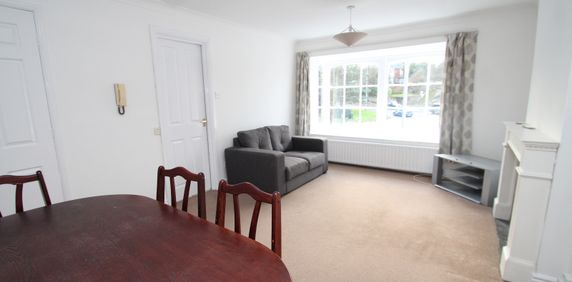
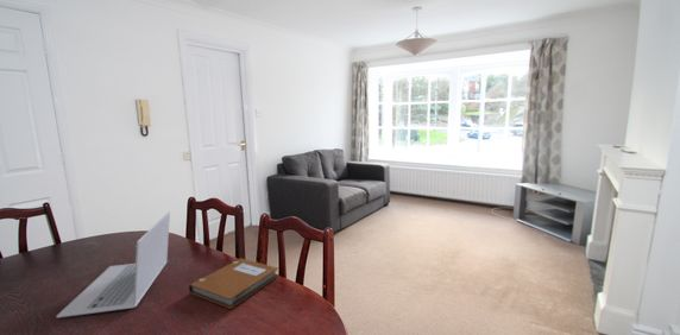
+ laptop [55,210,171,320]
+ notebook [188,257,279,310]
